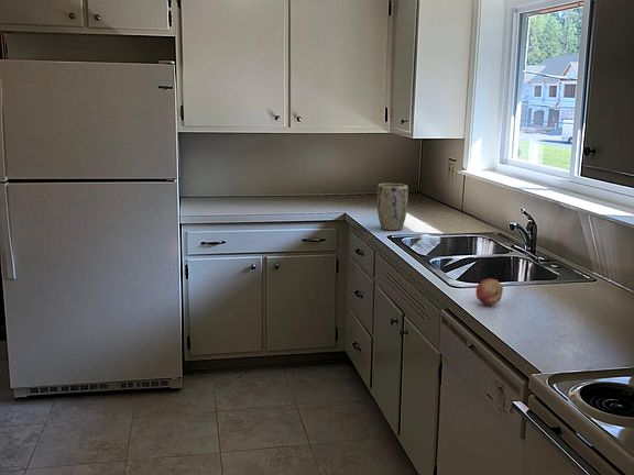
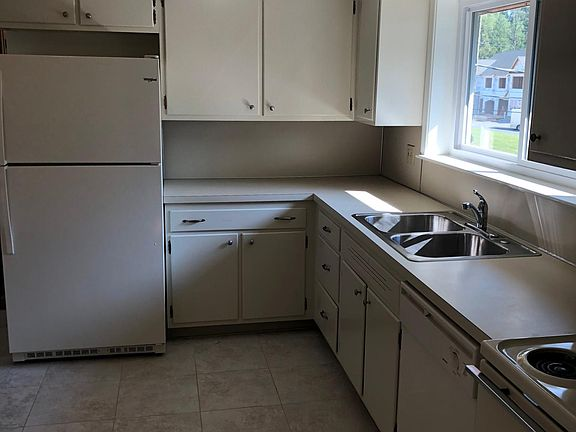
- plant pot [376,183,409,231]
- fruit [474,278,504,307]
